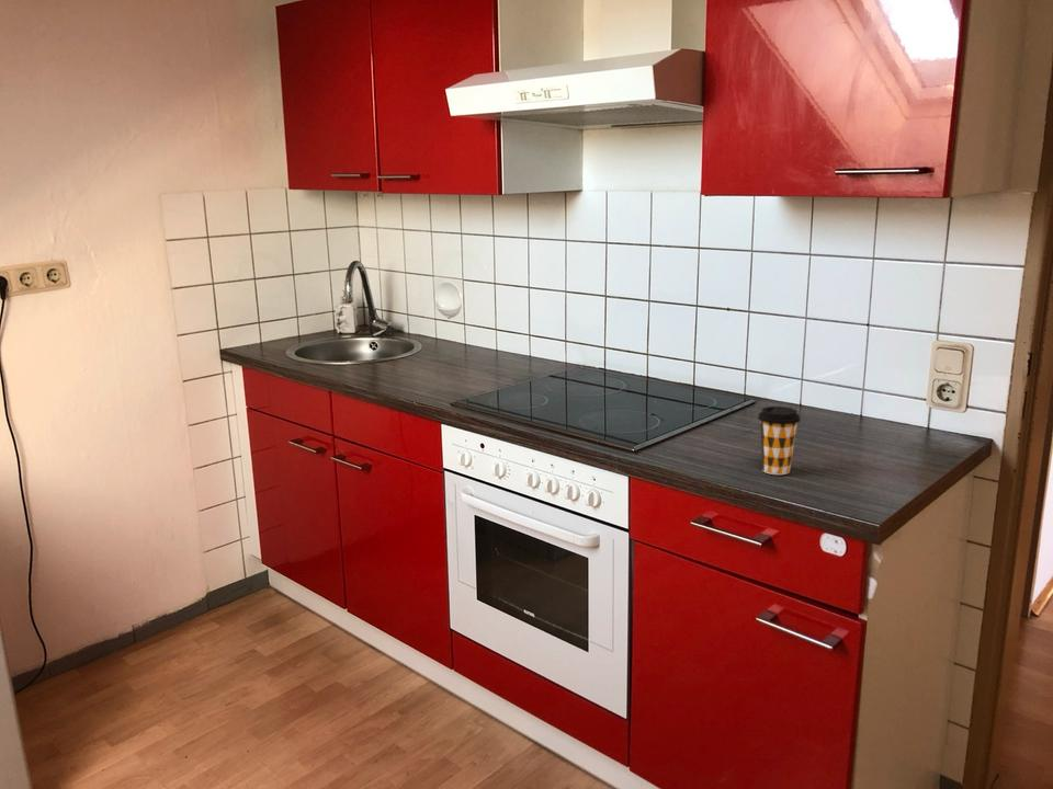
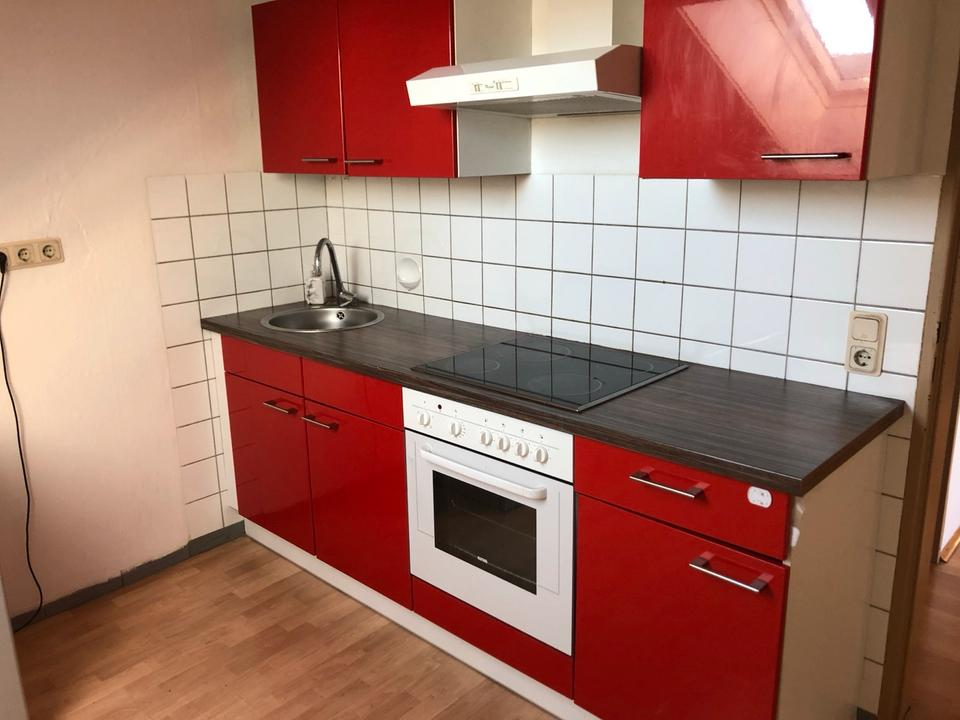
- coffee cup [757,405,802,476]
